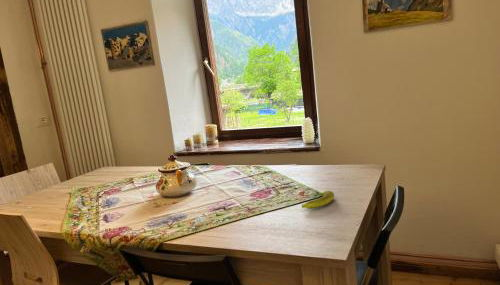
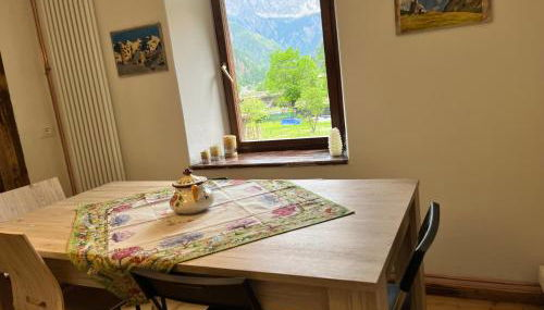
- banana [301,190,335,210]
